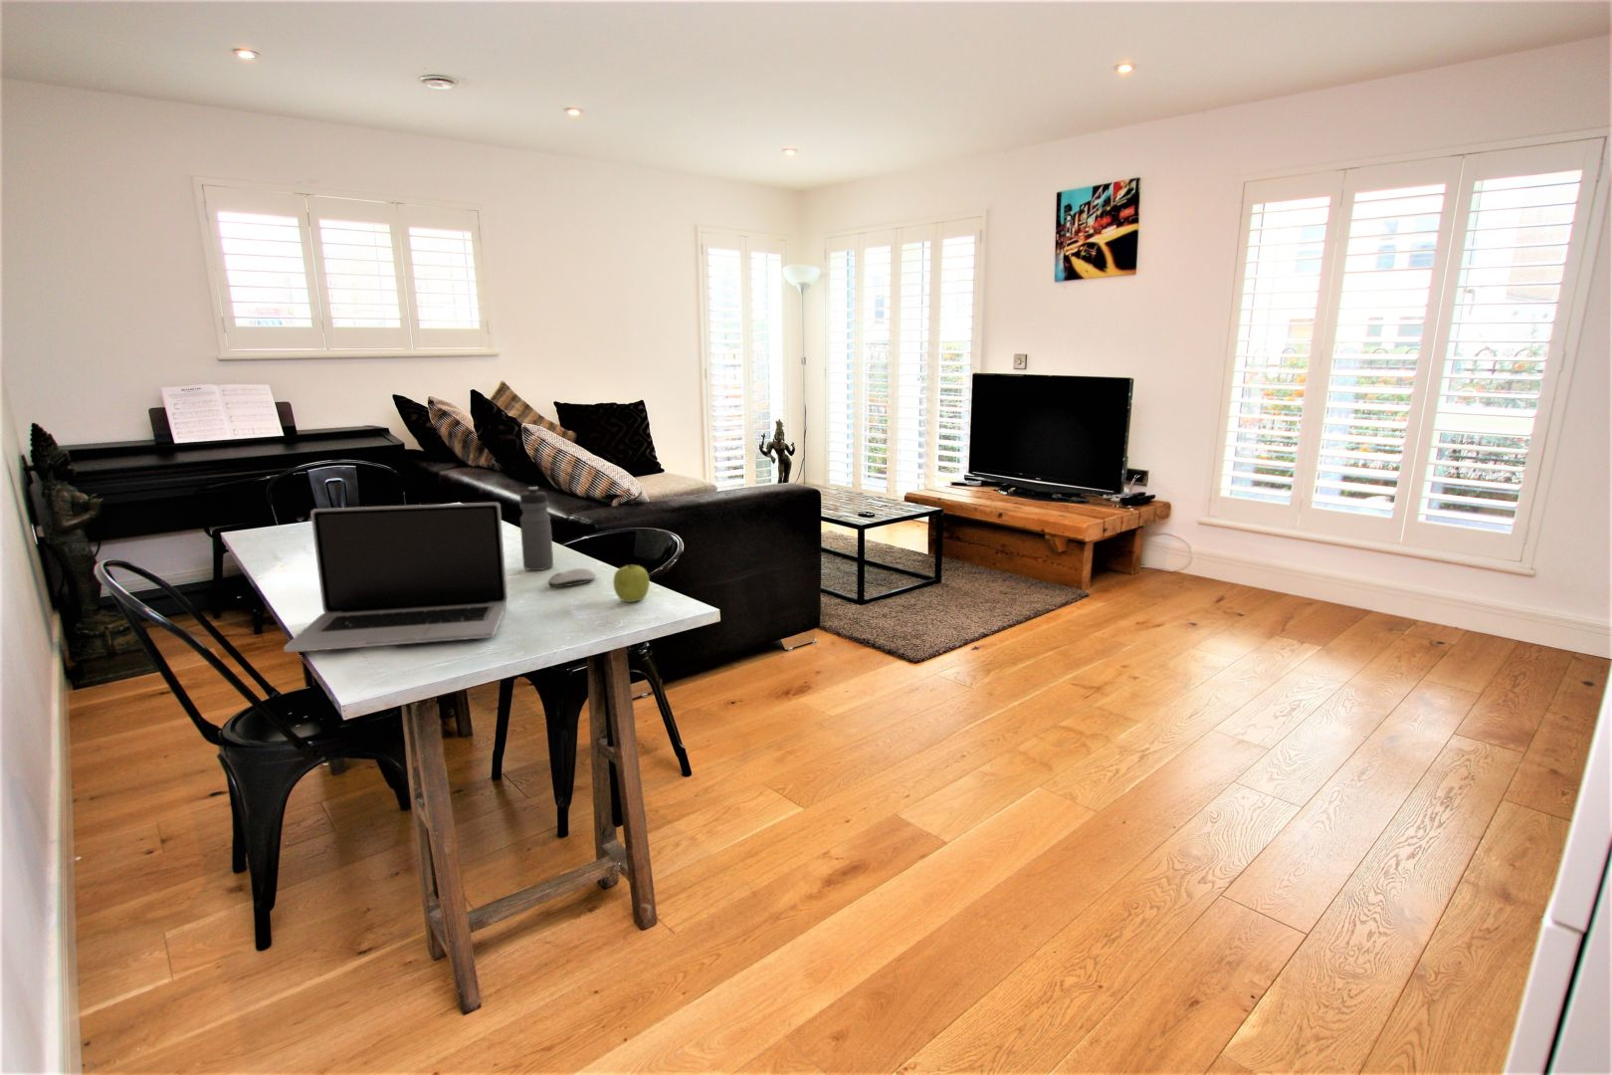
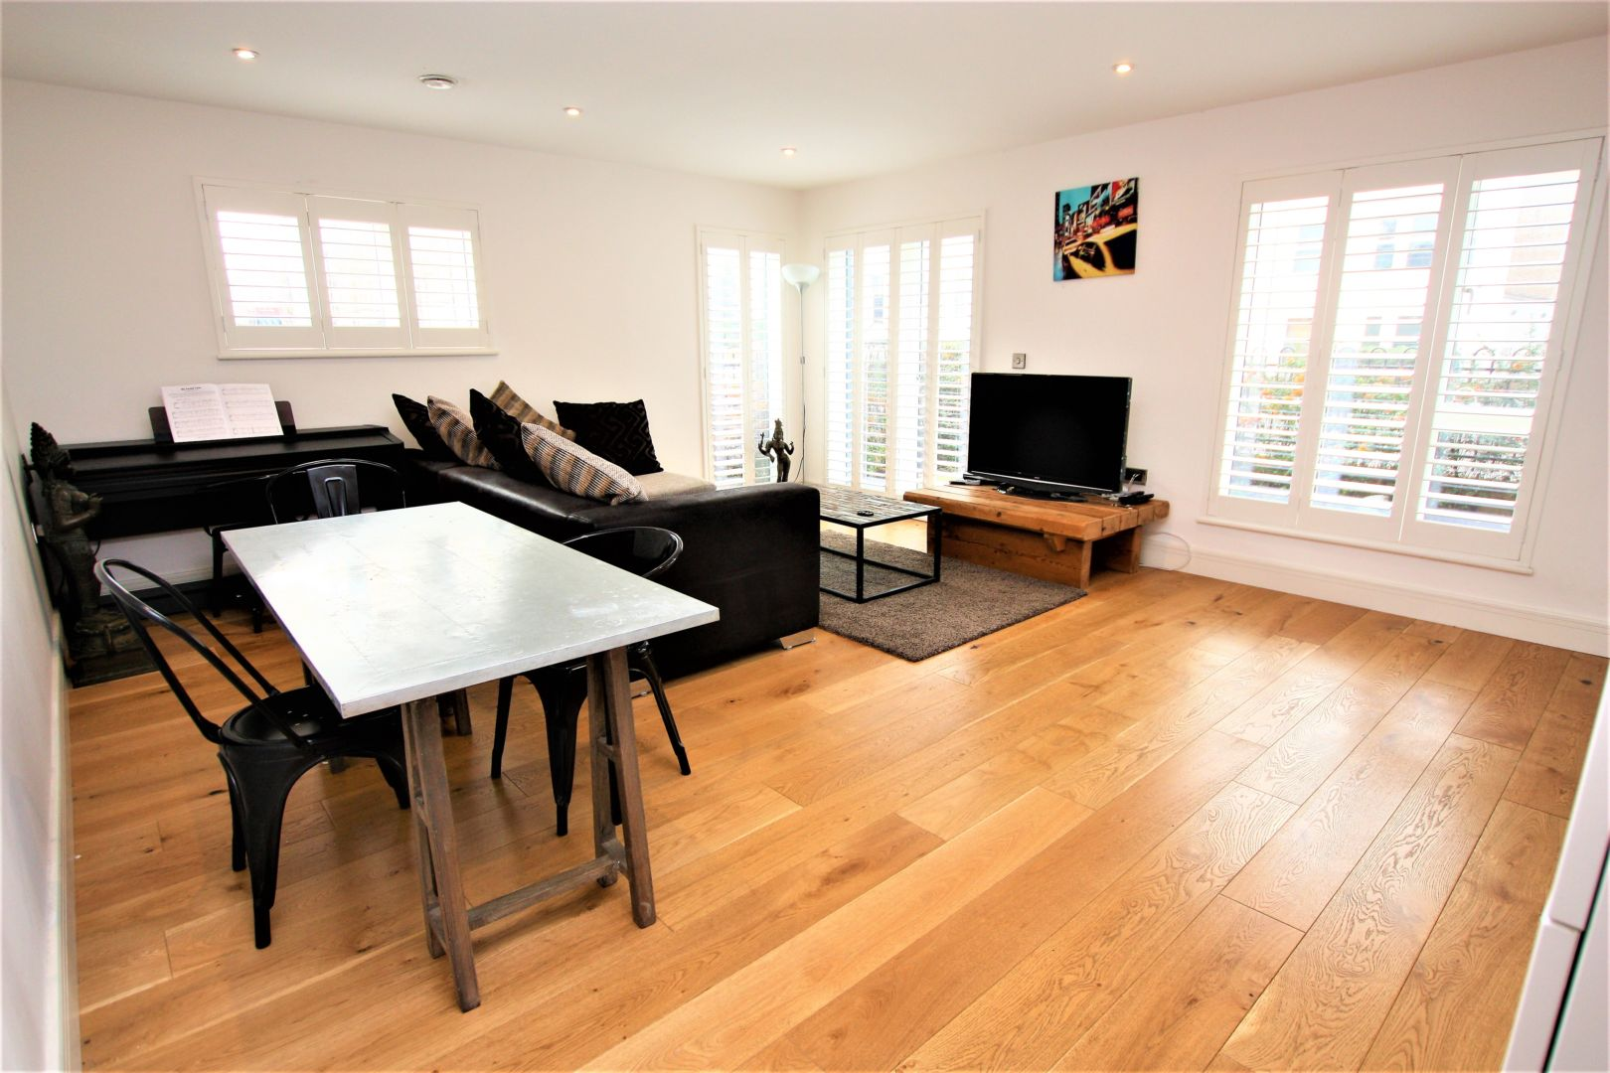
- computer mouse [546,567,597,588]
- water bottle [518,486,554,571]
- laptop [283,502,509,653]
- fruit [612,564,651,603]
